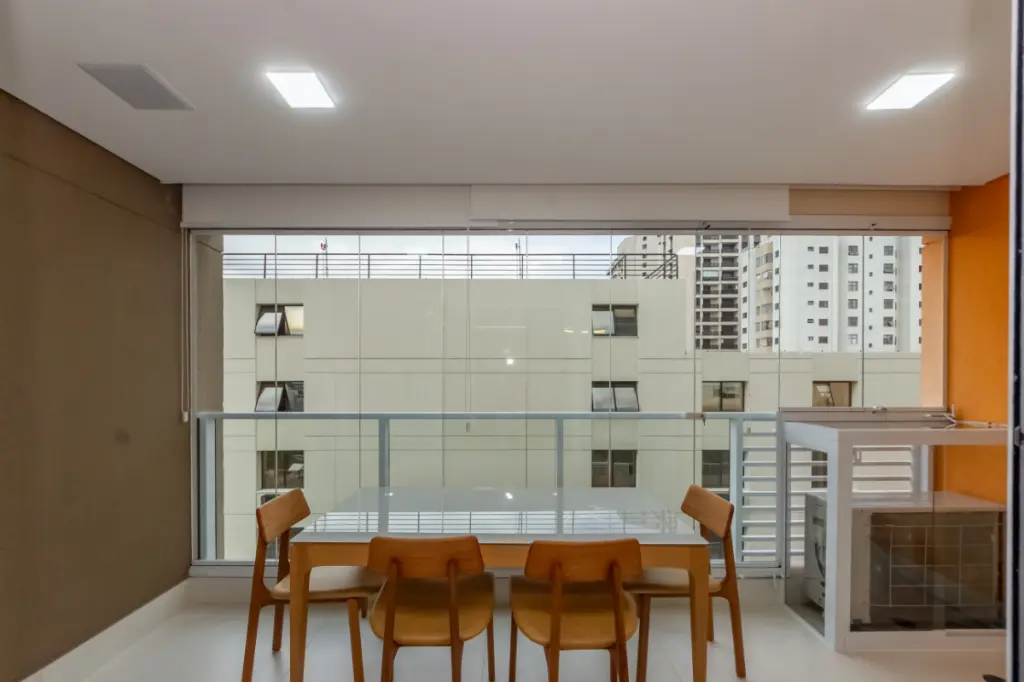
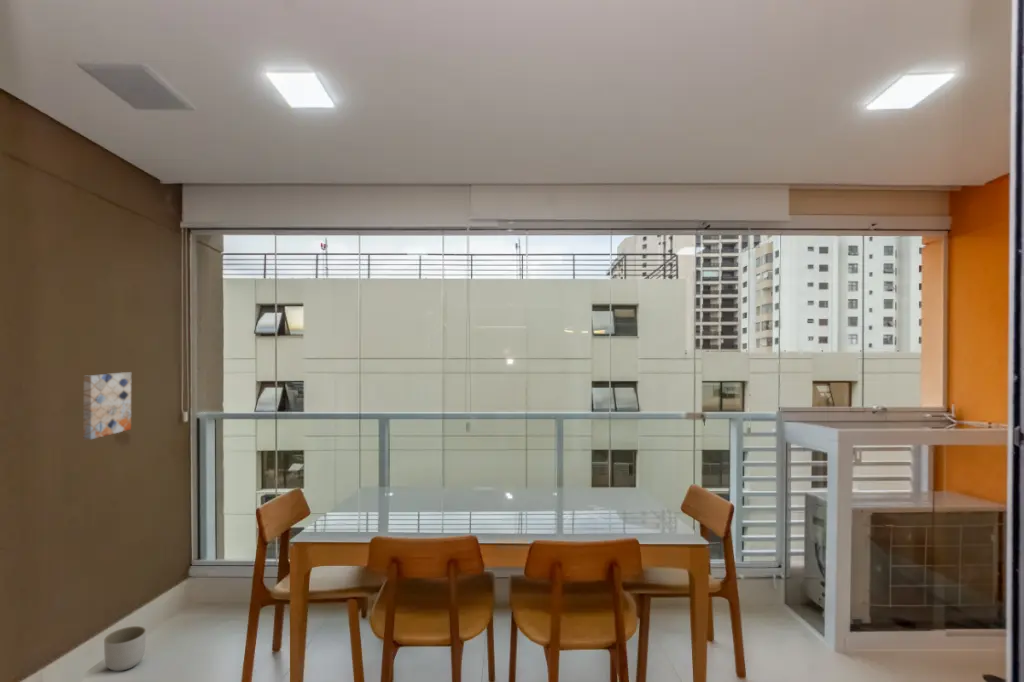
+ wall art [83,371,132,441]
+ planter [103,625,147,672]
